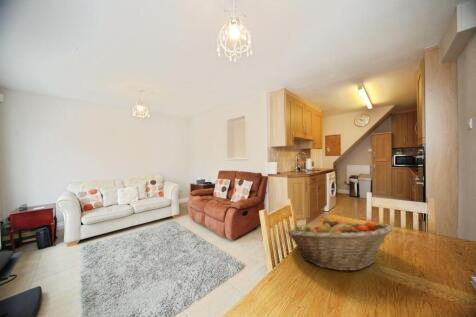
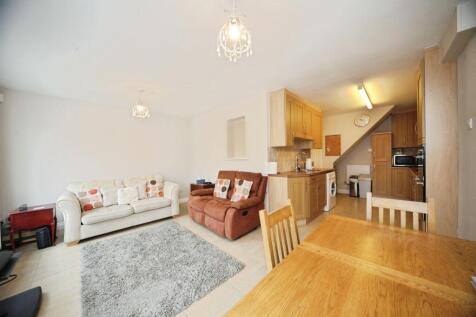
- fruit basket [286,217,394,272]
